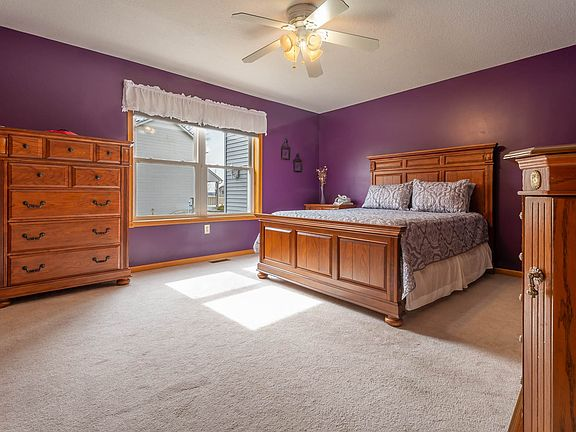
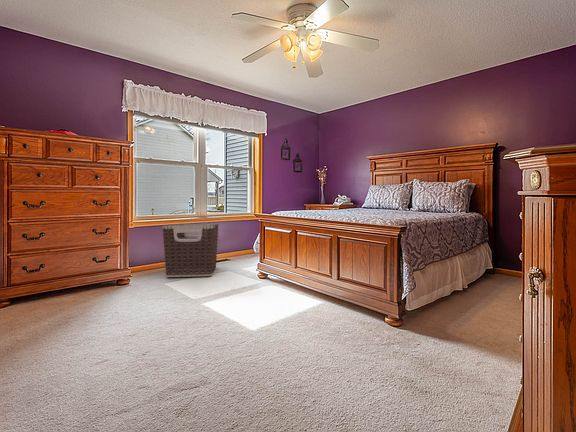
+ clothes hamper [161,223,220,278]
